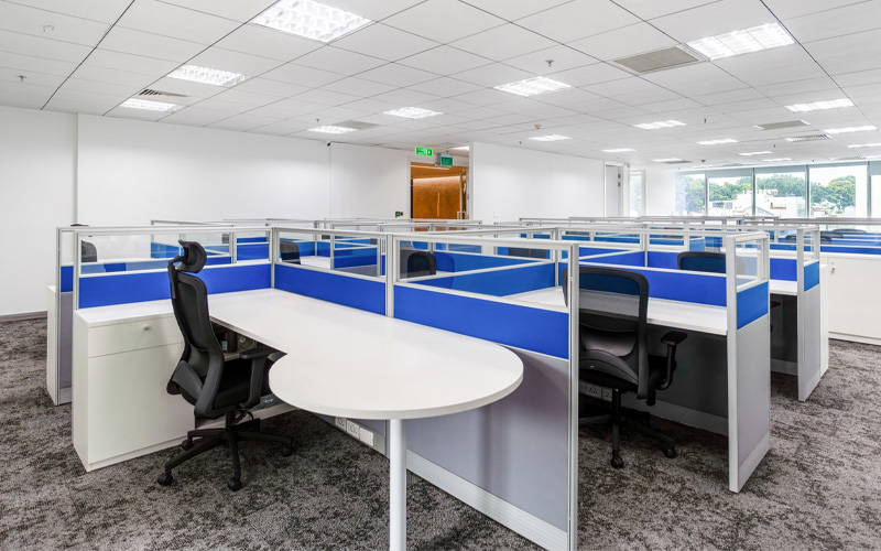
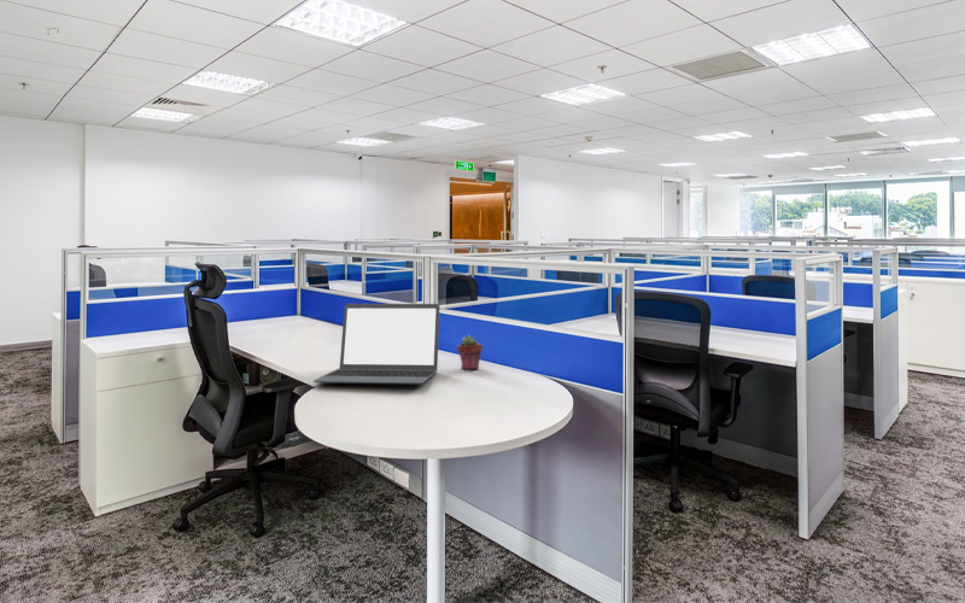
+ laptop [311,303,440,386]
+ potted succulent [456,334,484,370]
